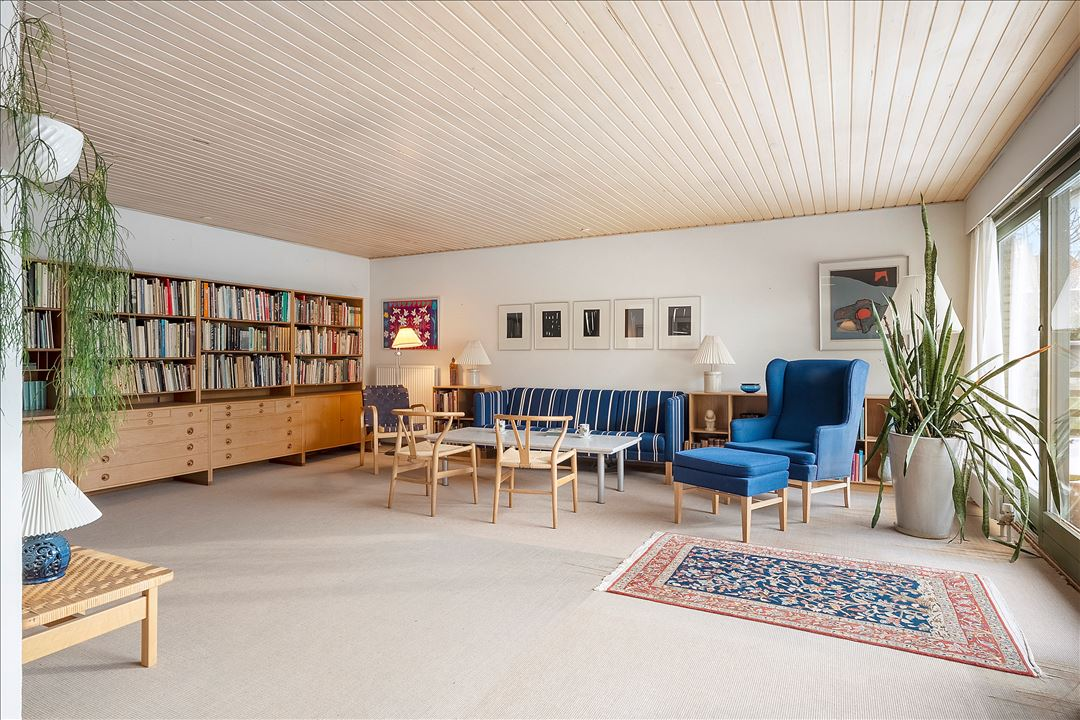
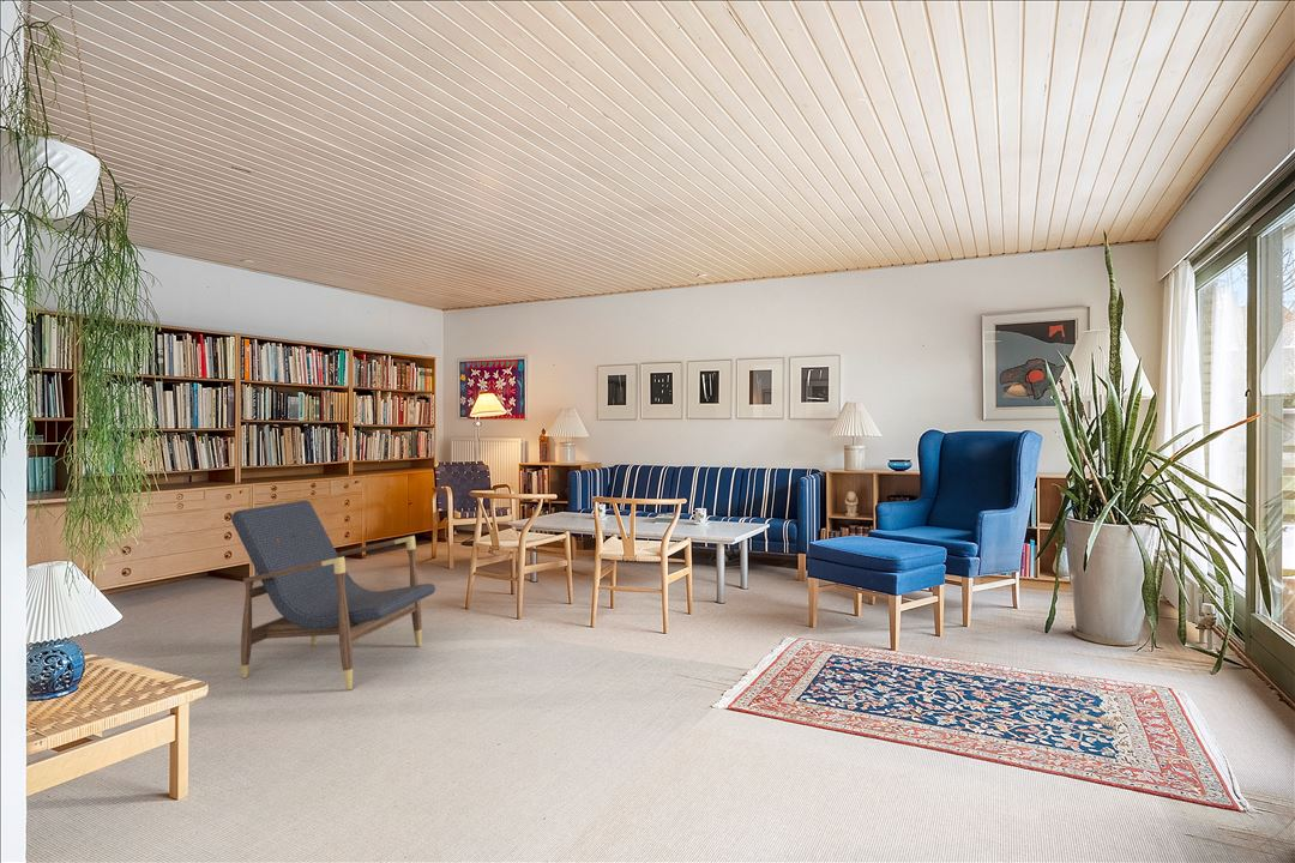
+ lounge chair [230,500,436,690]
